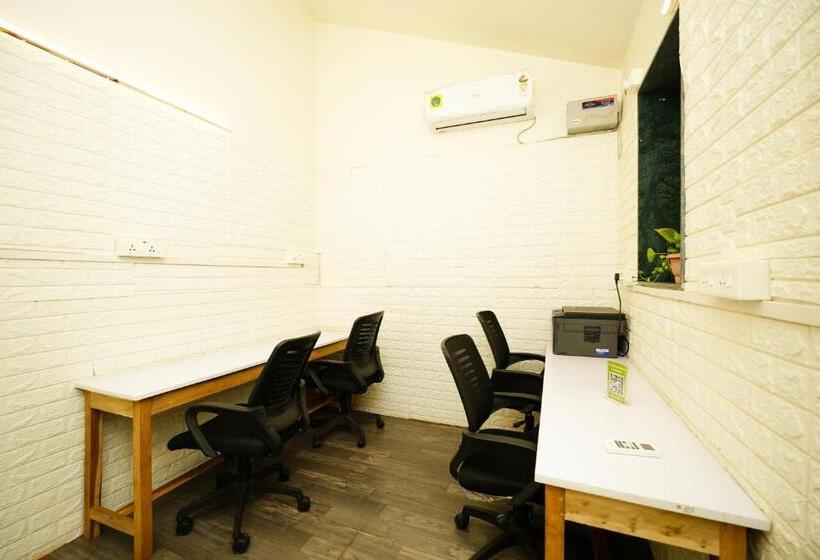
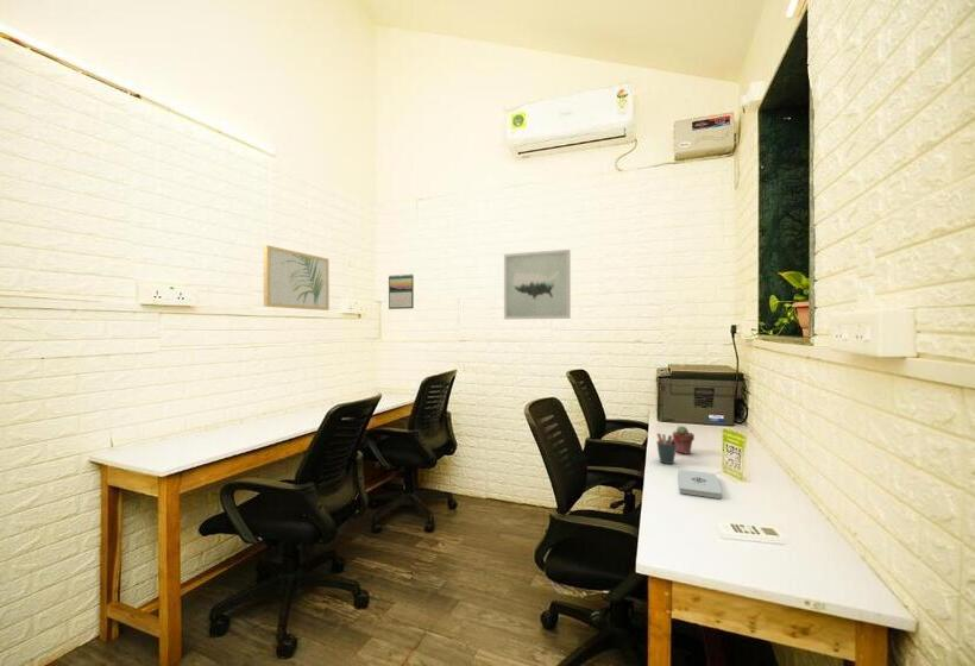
+ wall art [263,244,331,312]
+ calendar [388,274,415,310]
+ wall art [503,249,572,320]
+ pen holder [655,432,677,465]
+ potted succulent [672,425,696,455]
+ notepad [678,469,723,500]
